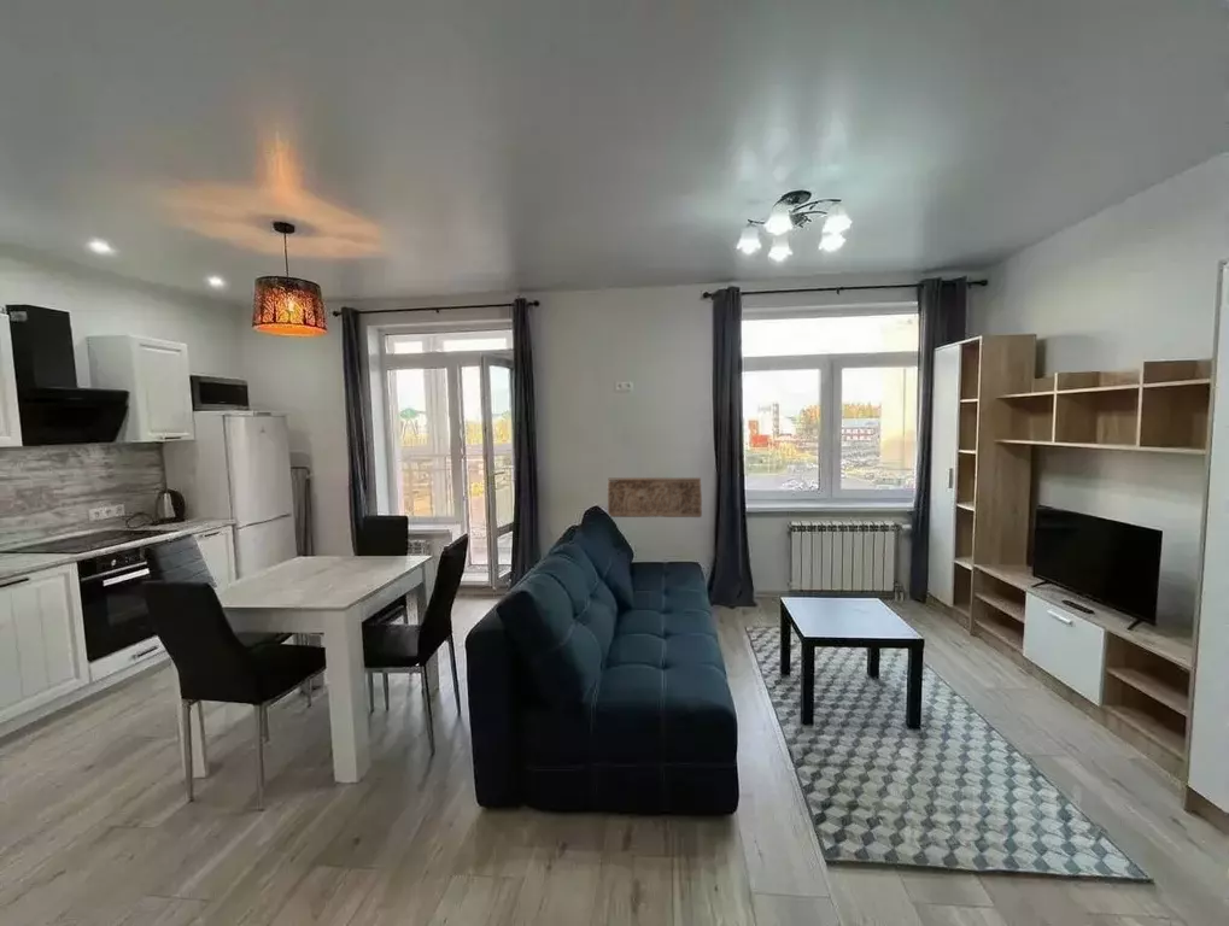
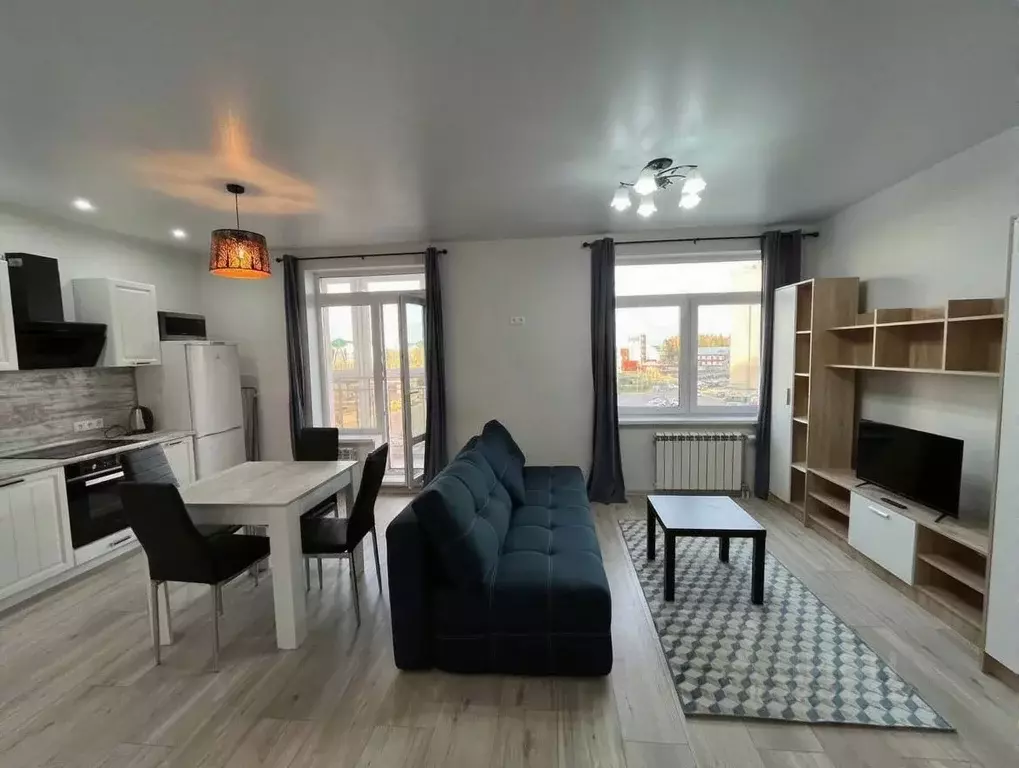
- relief panel [607,476,703,518]
